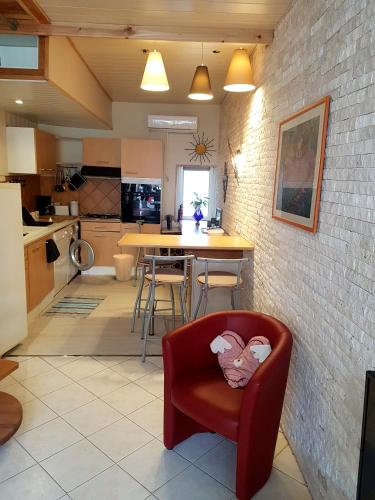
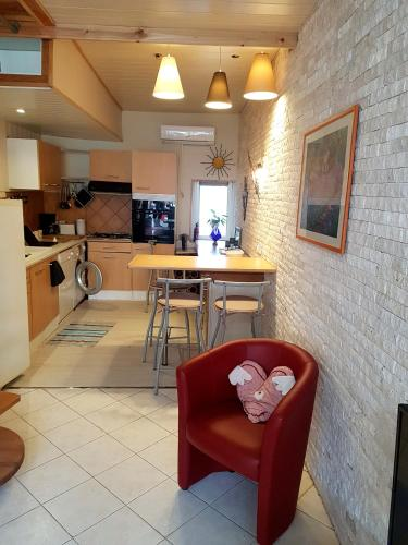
- trash can [112,253,135,282]
